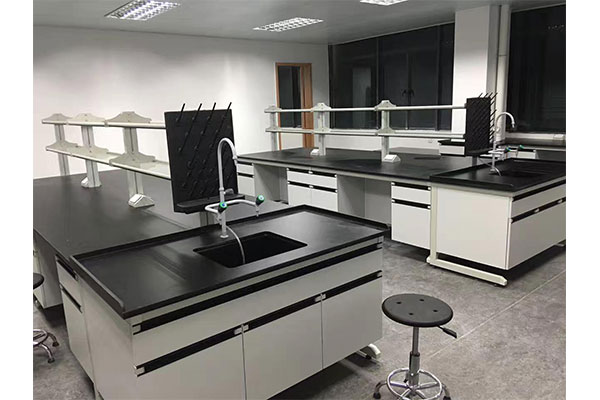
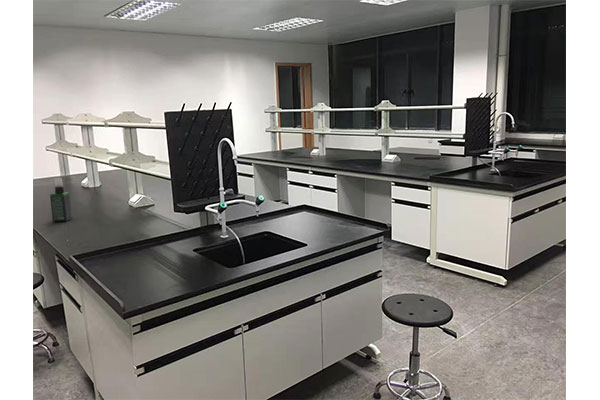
+ spray bottle [49,177,73,223]
